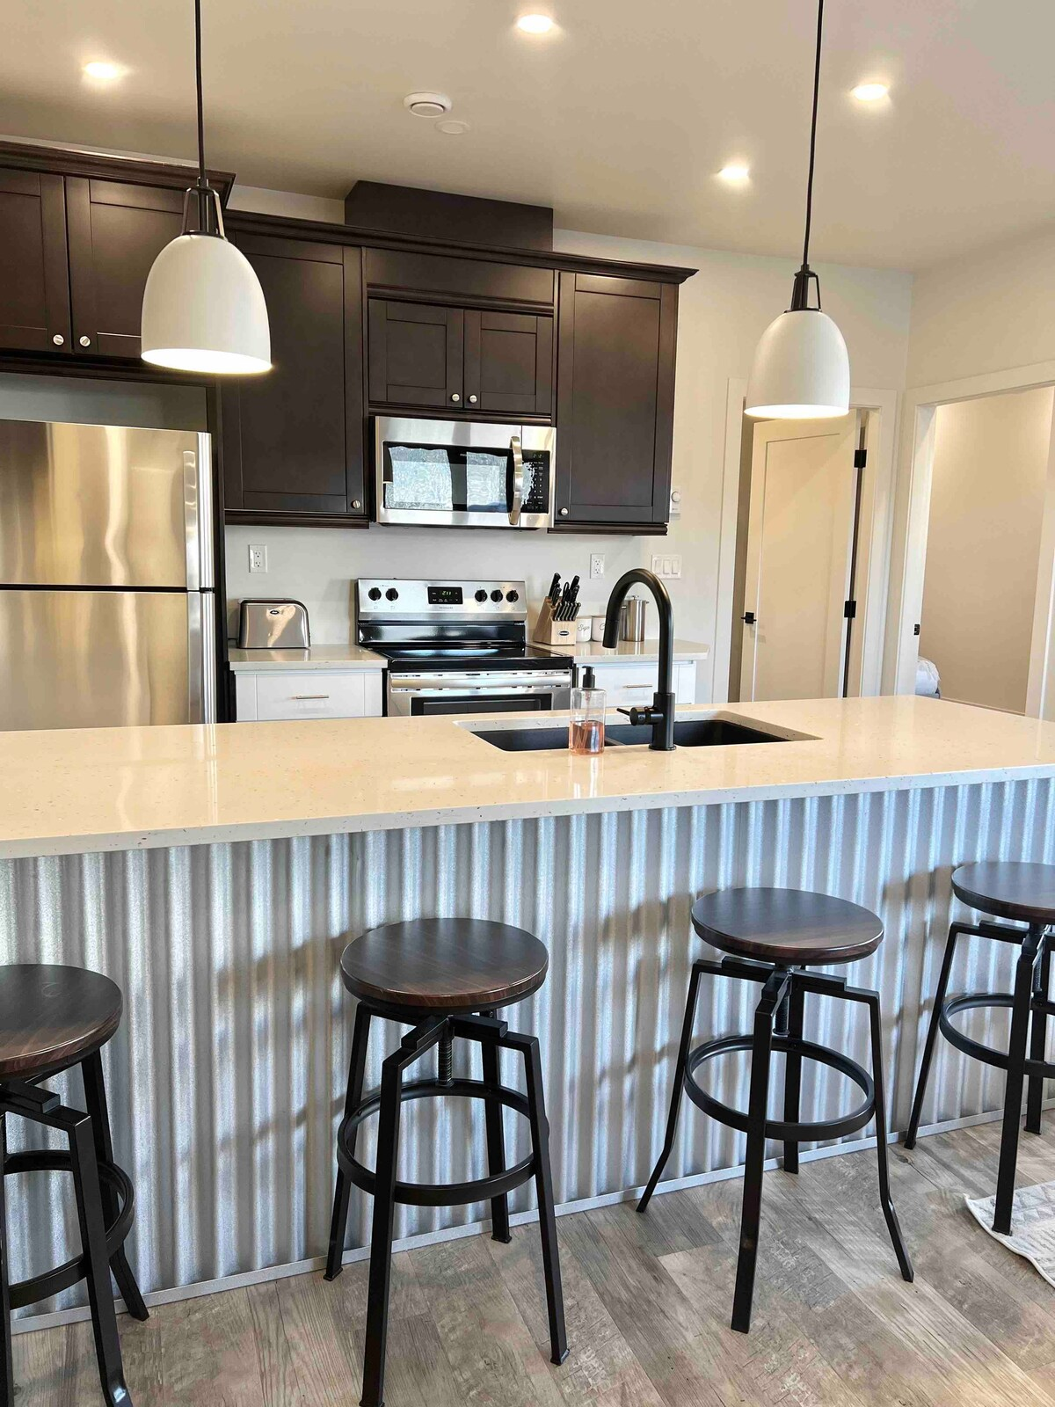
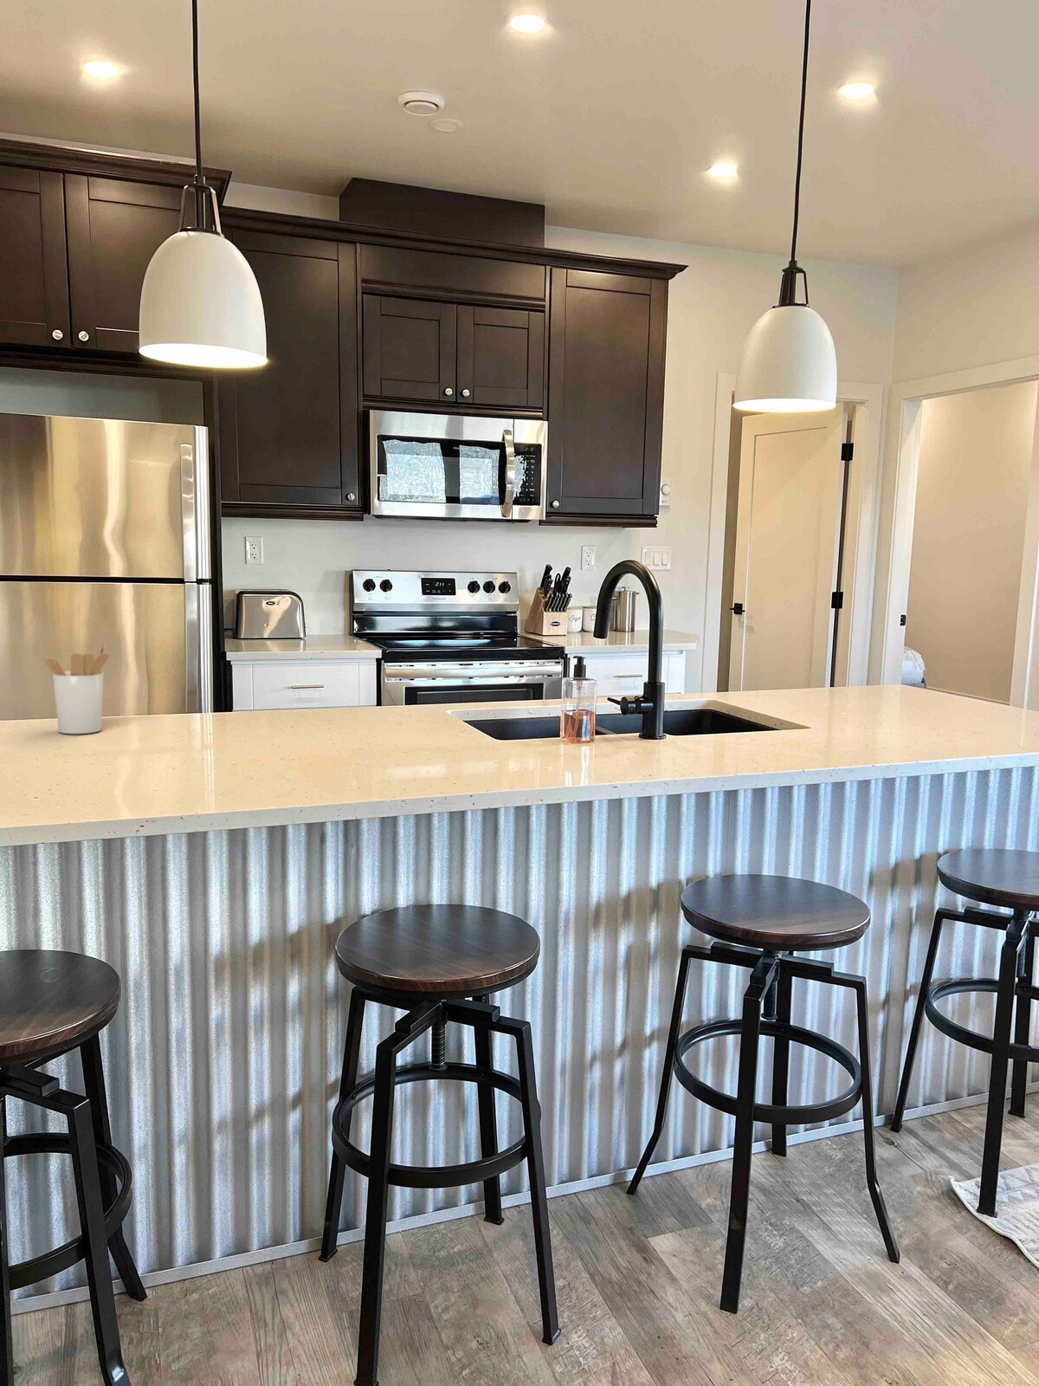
+ utensil holder [44,644,110,734]
